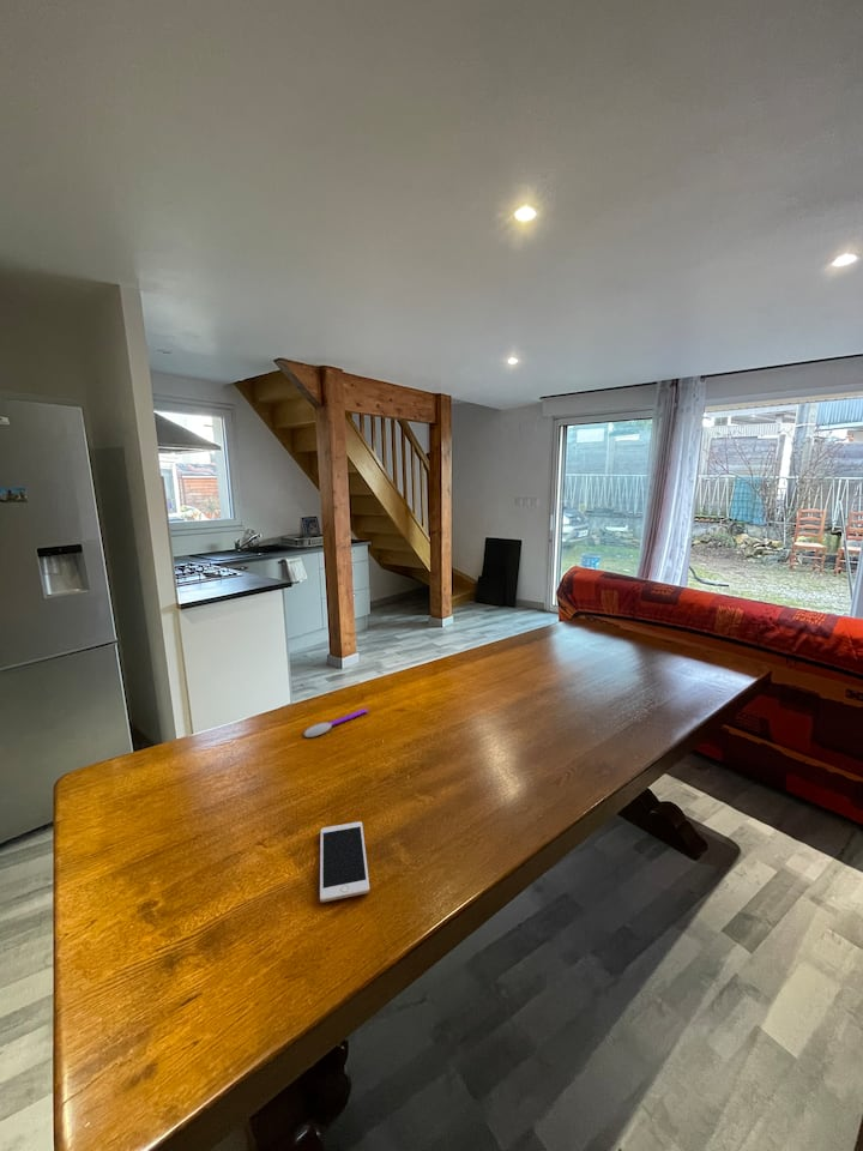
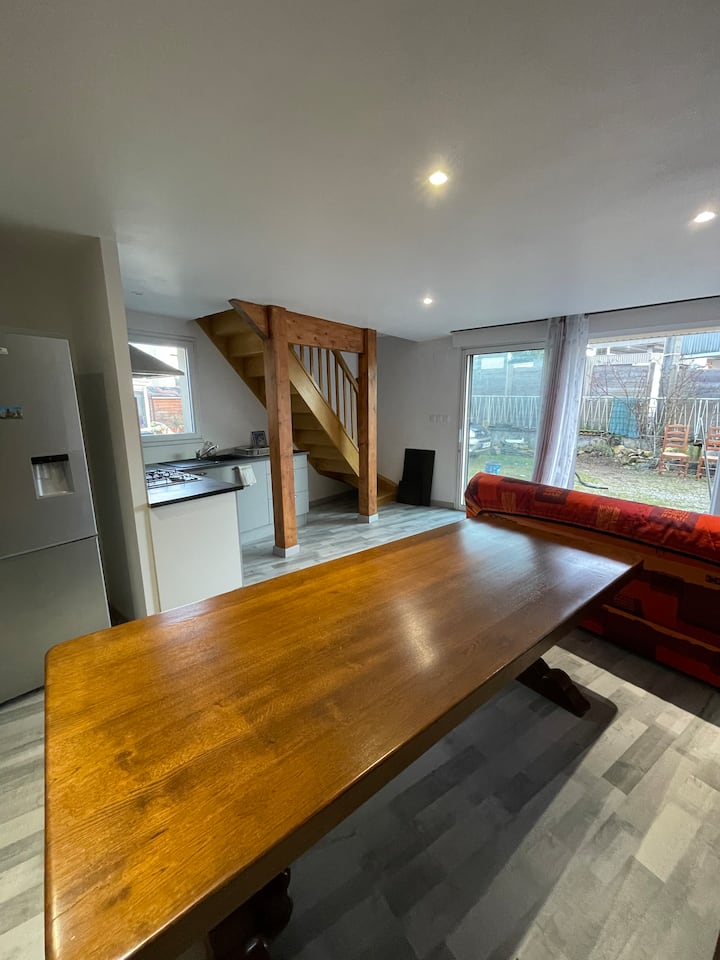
- cell phone [319,820,370,903]
- spoon [302,707,369,739]
